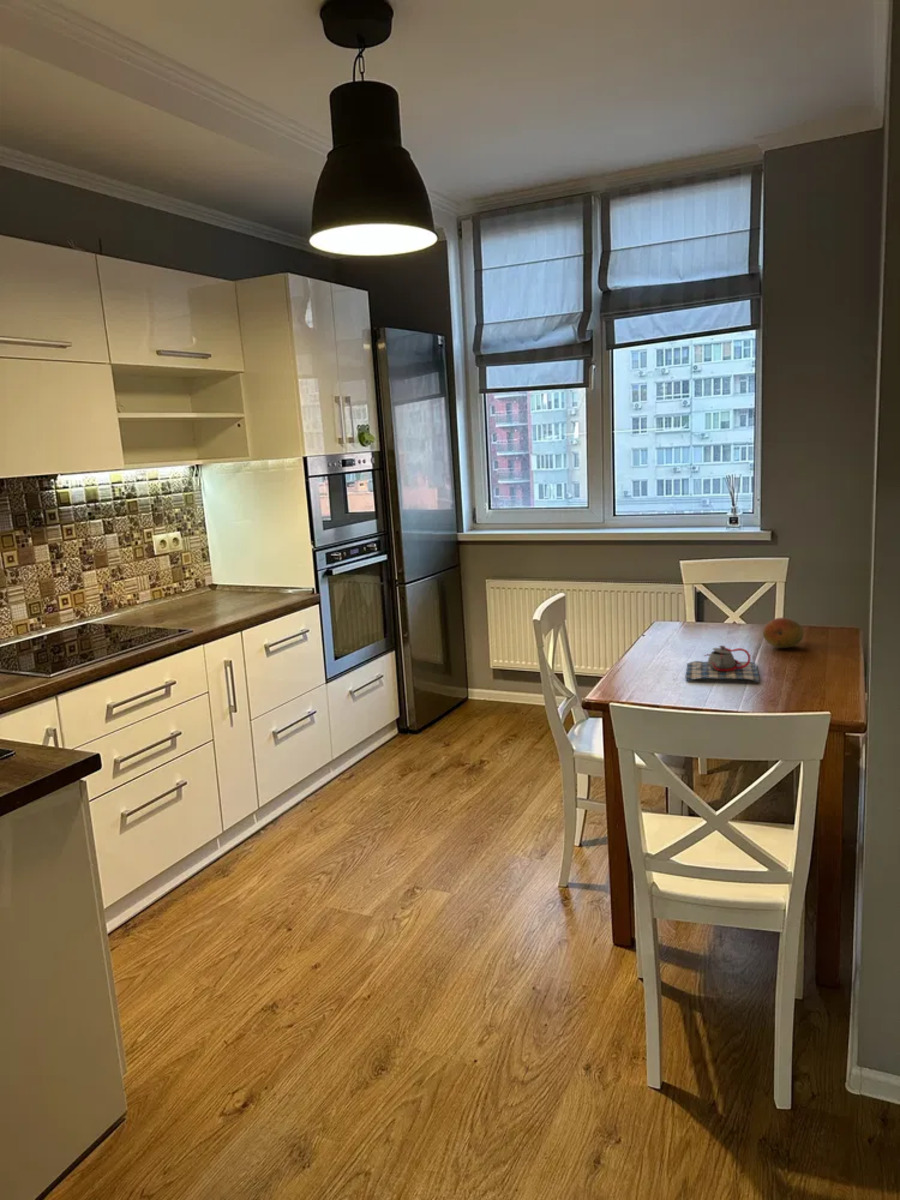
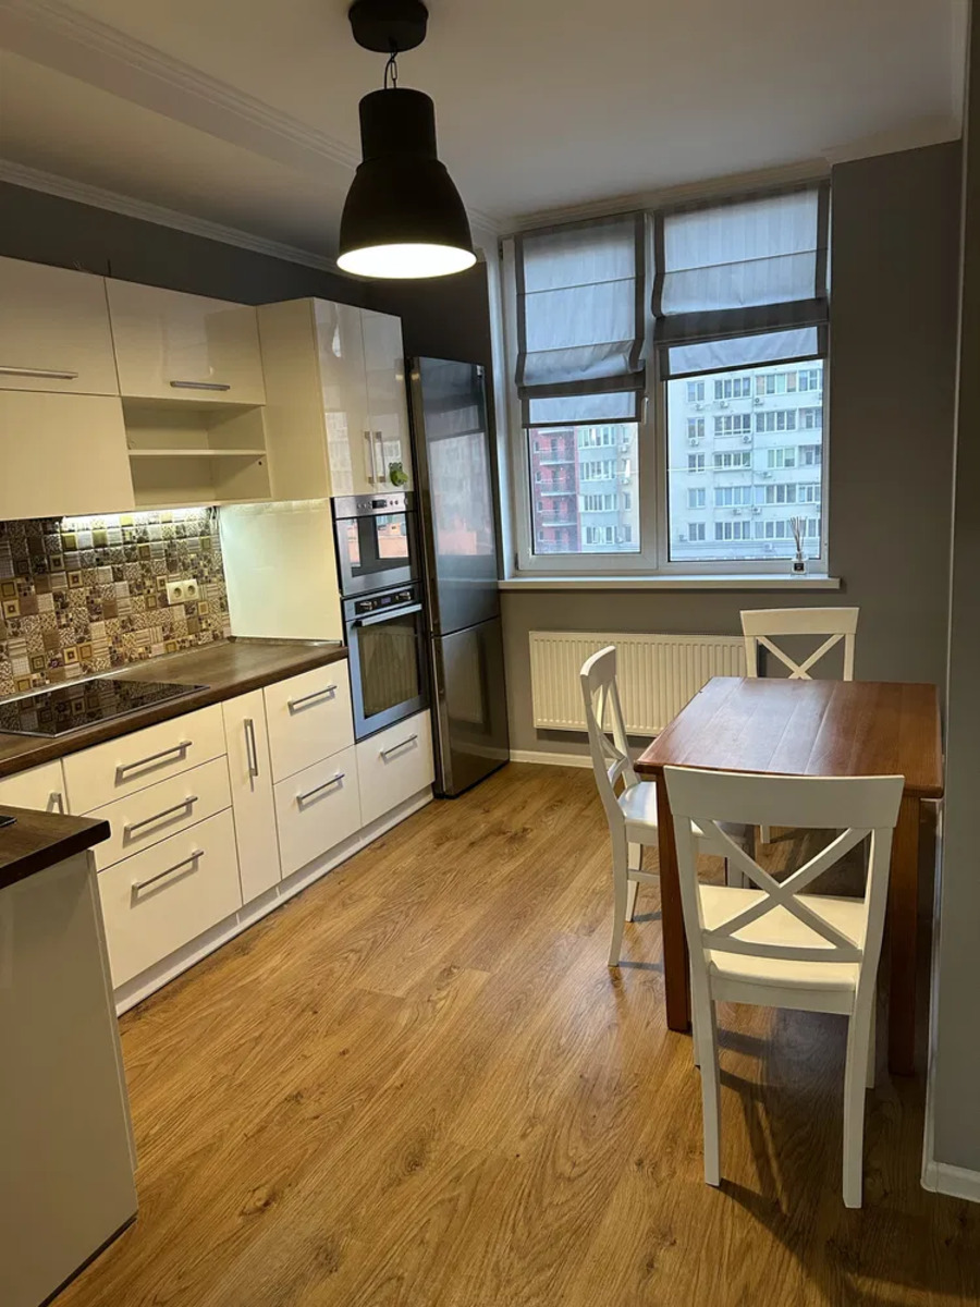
- fruit [762,617,805,649]
- teapot [684,644,760,683]
